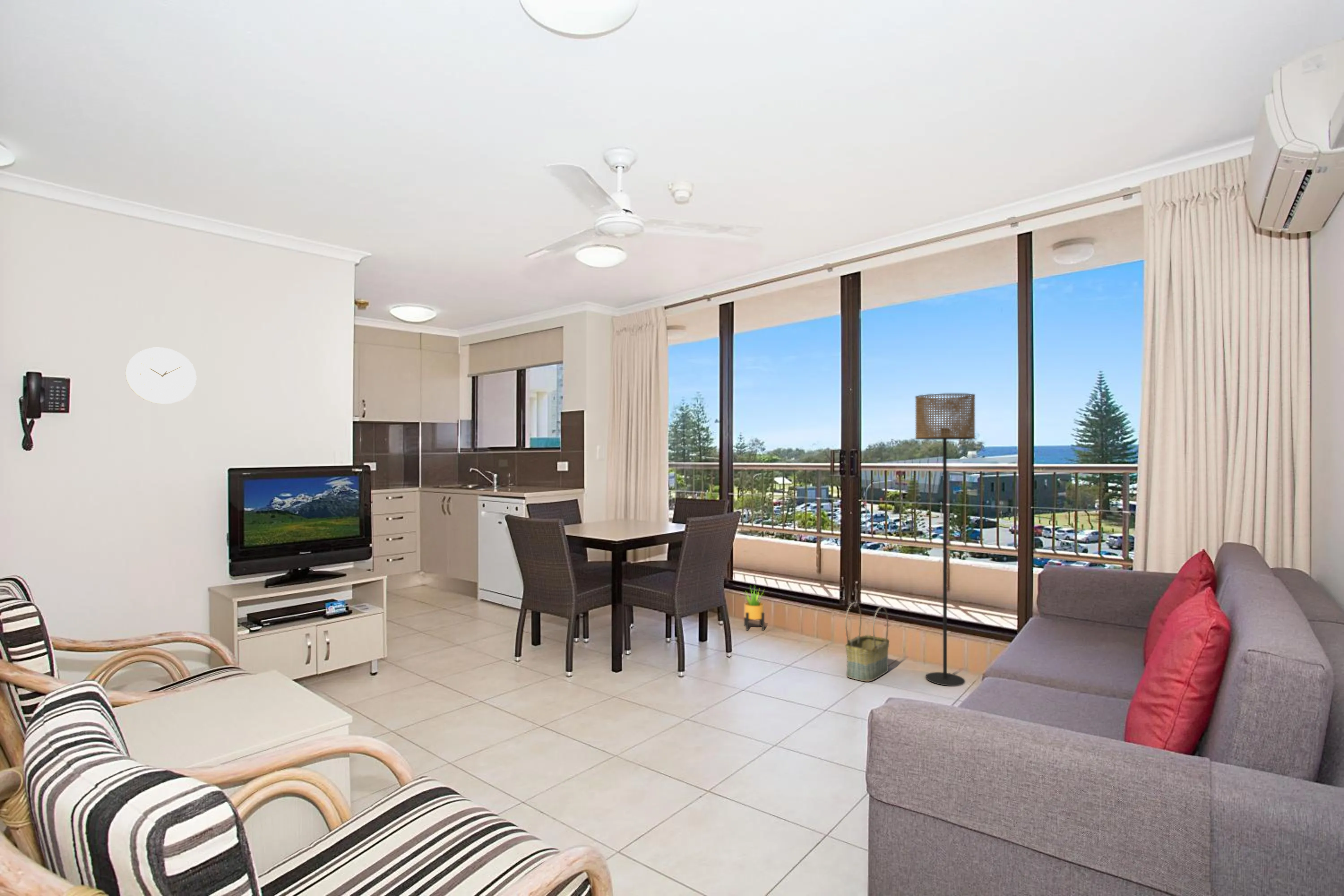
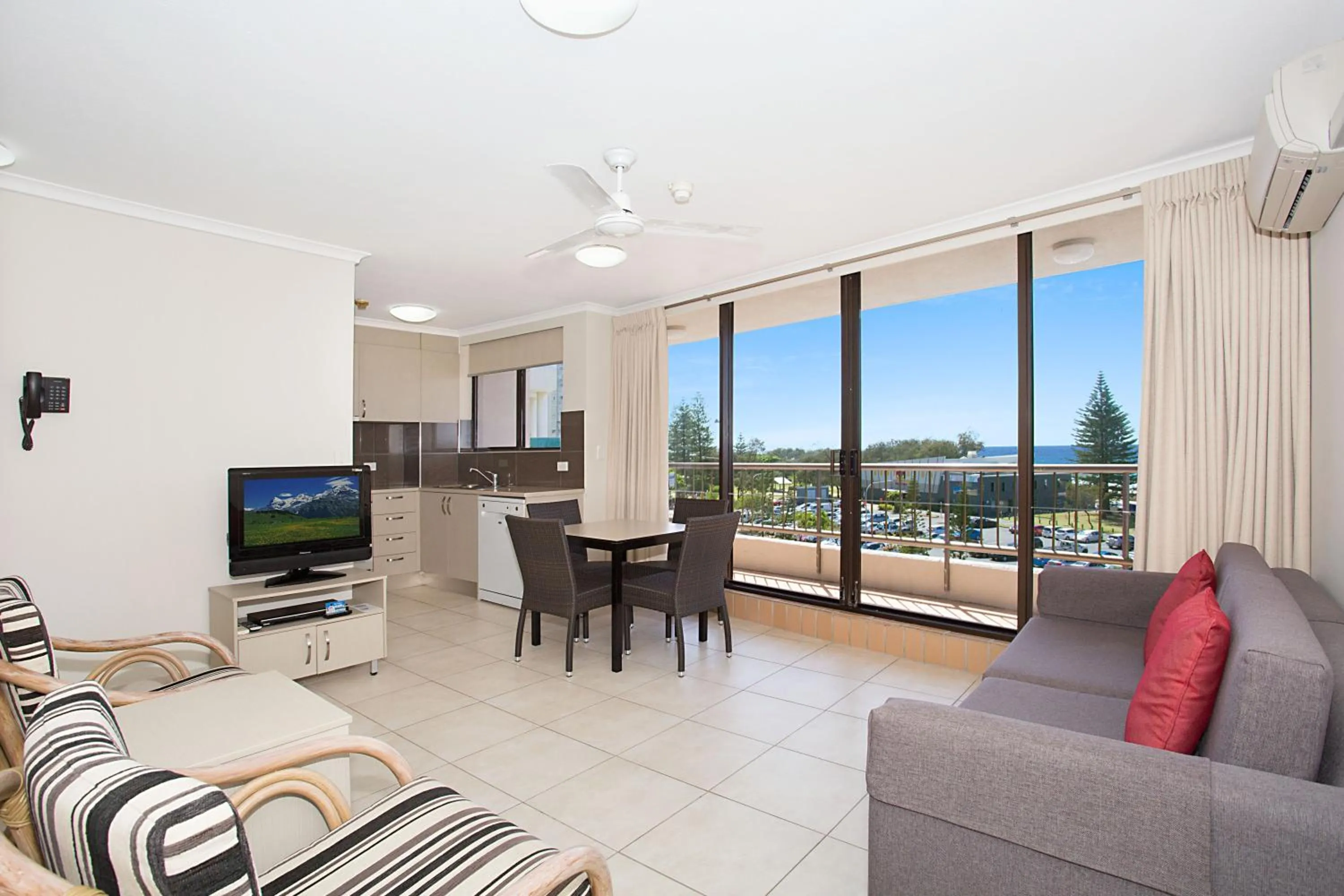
- wall clock [125,347,197,405]
- floor lamp [915,393,976,686]
- basket [845,602,890,682]
- potted plant [743,586,765,631]
